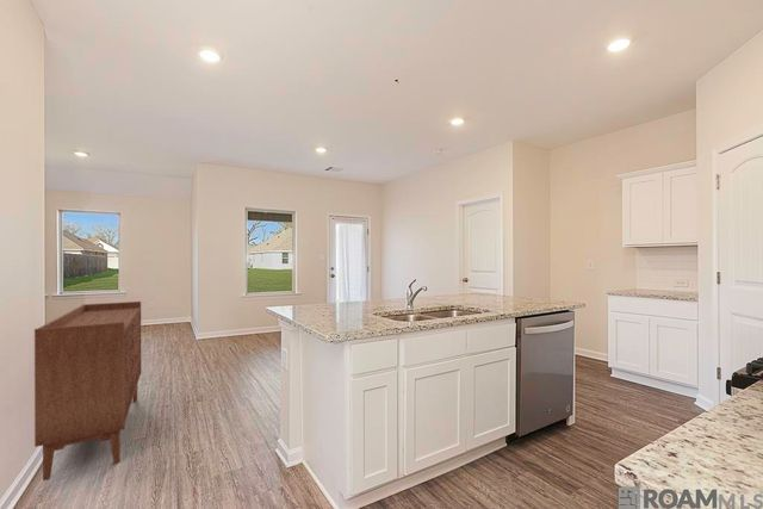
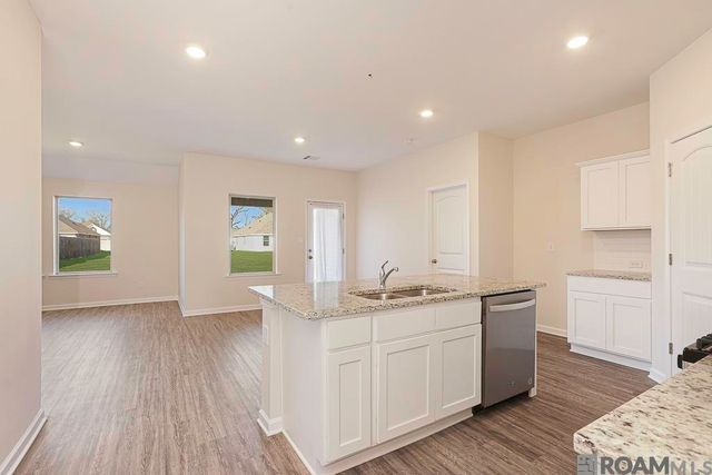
- sideboard [33,300,142,482]
